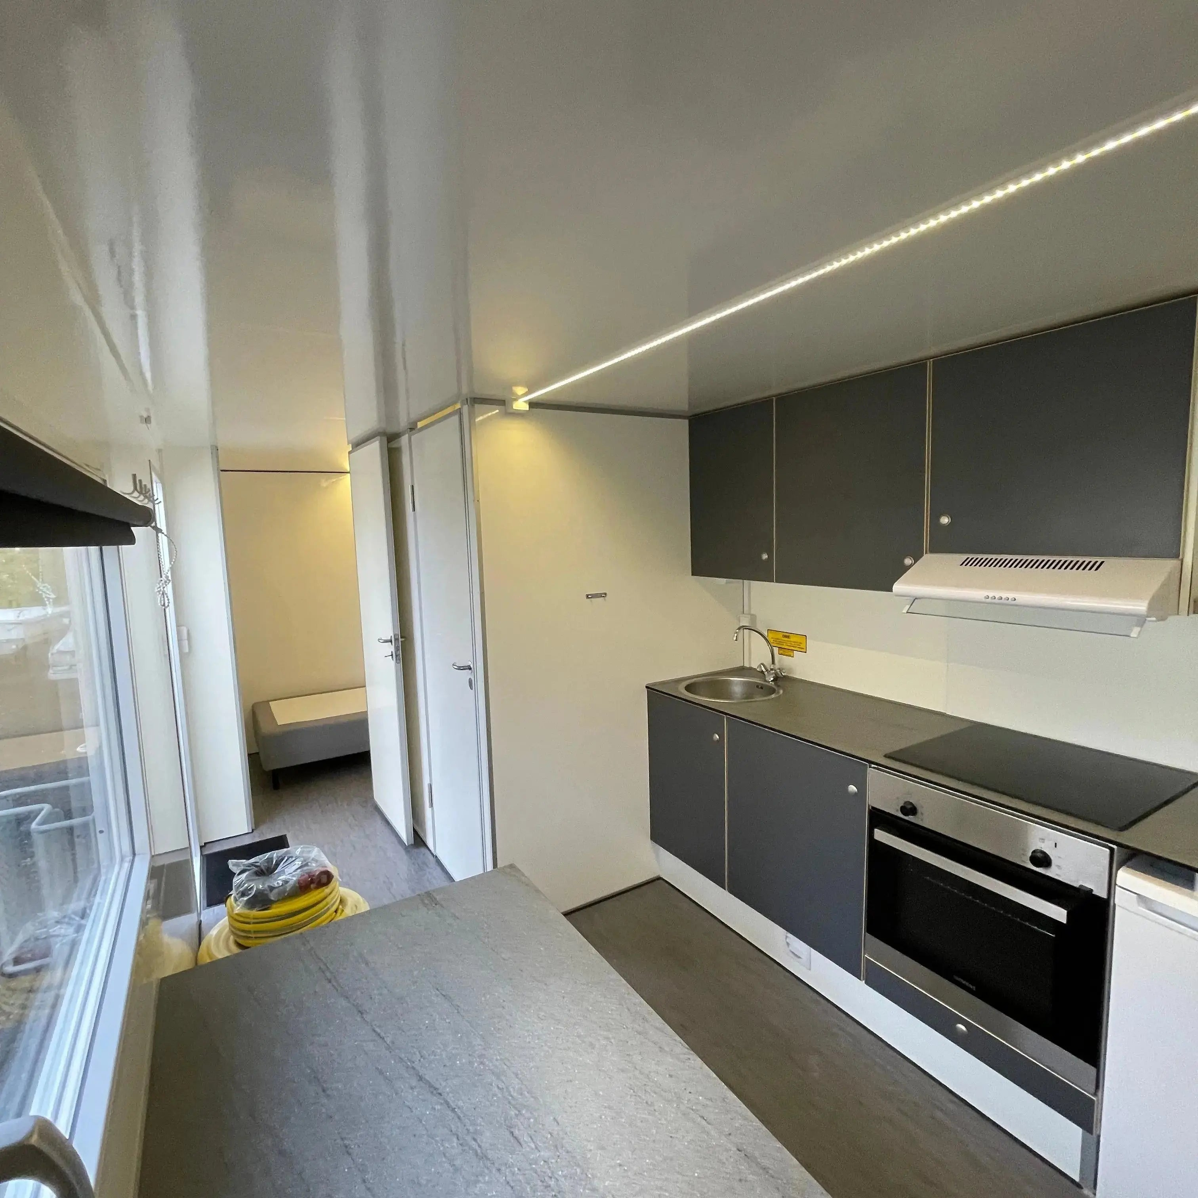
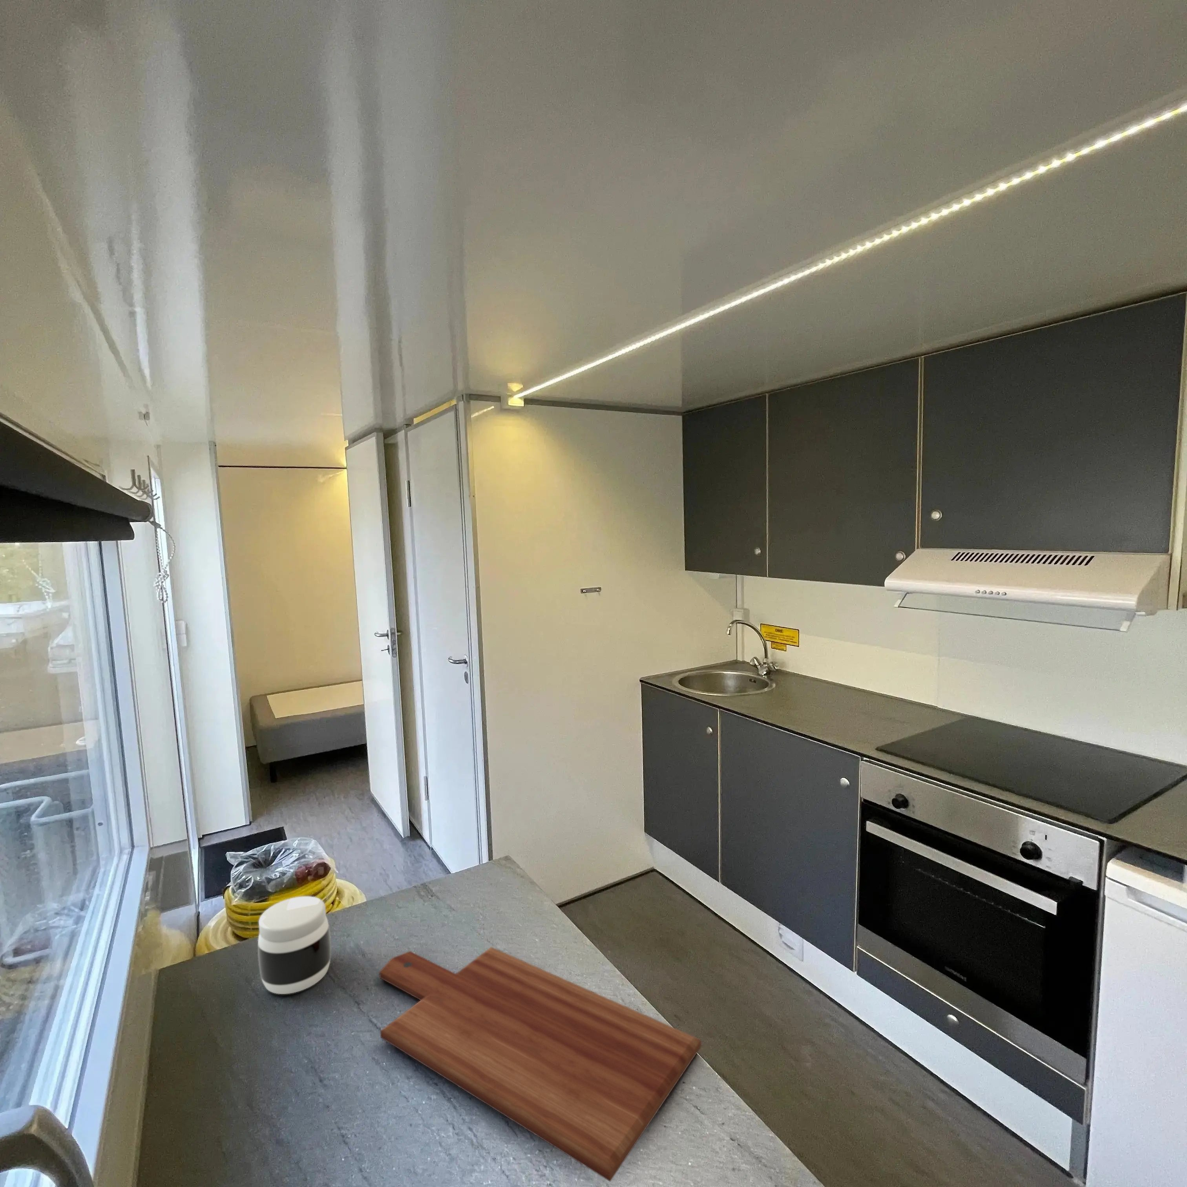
+ cutting board [378,947,701,1183]
+ jar [258,896,332,995]
